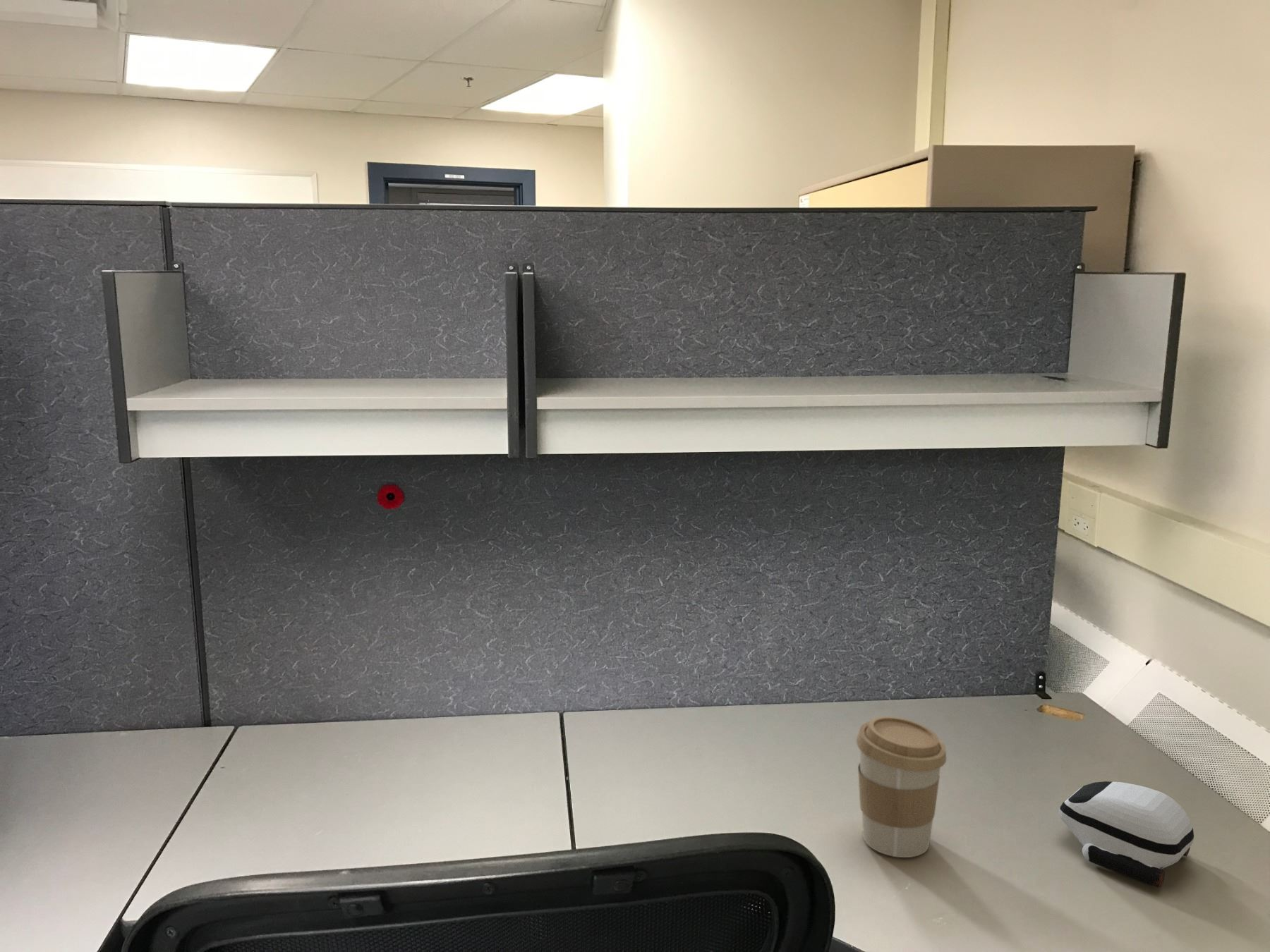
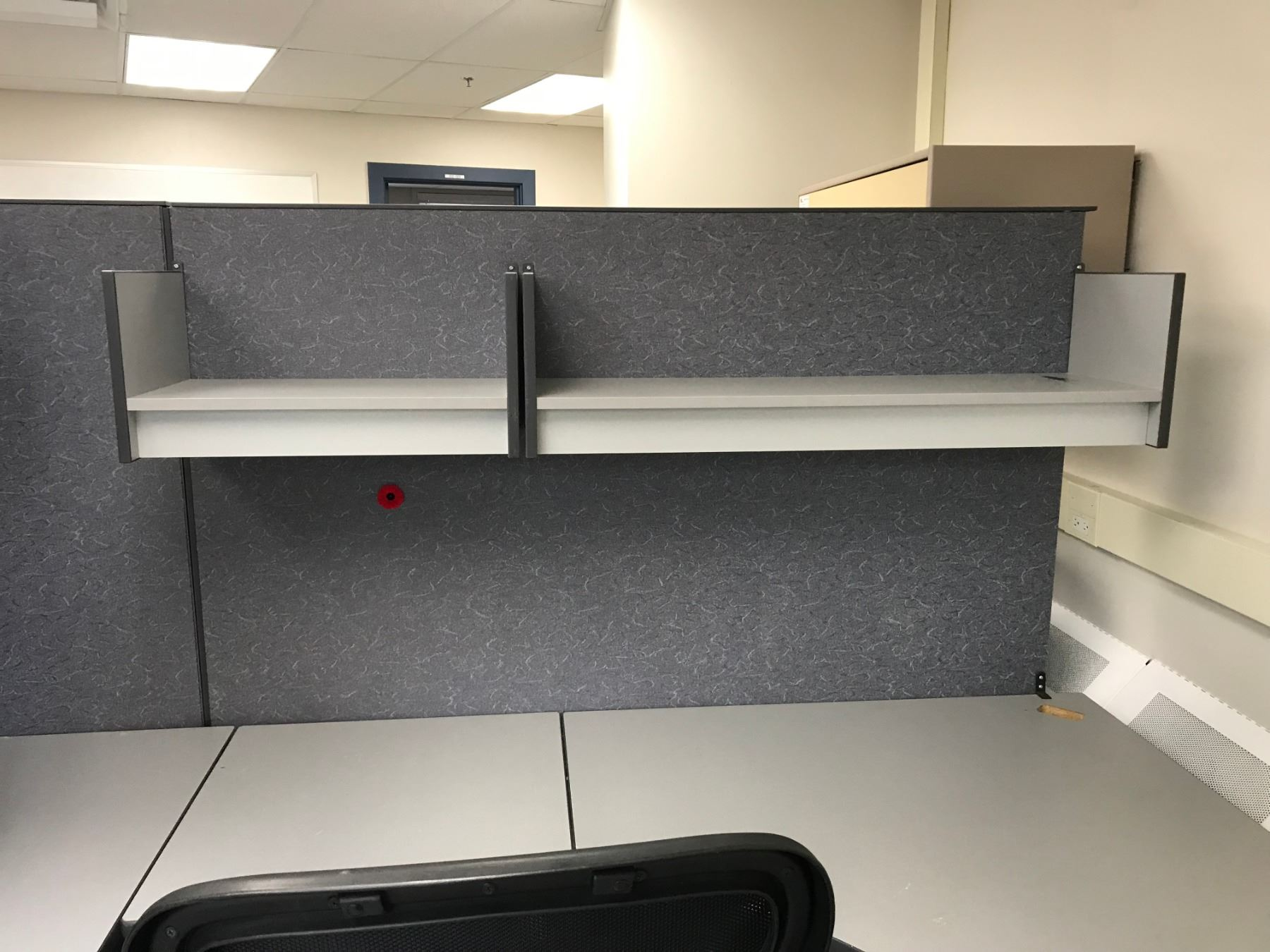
- coffee cup [855,716,947,858]
- computer mouse [1058,781,1195,889]
